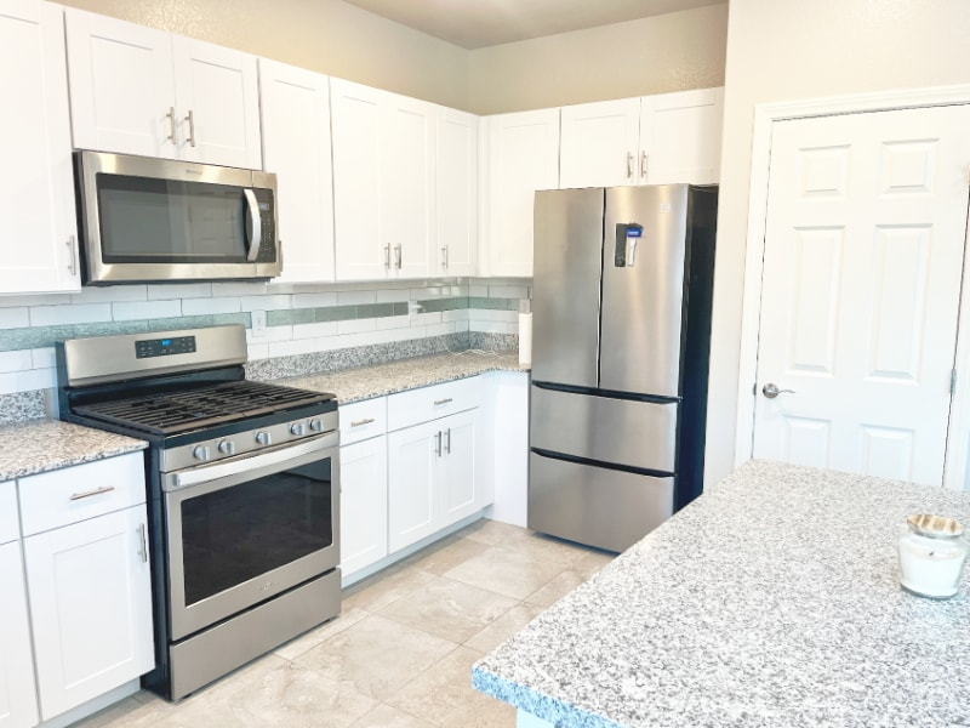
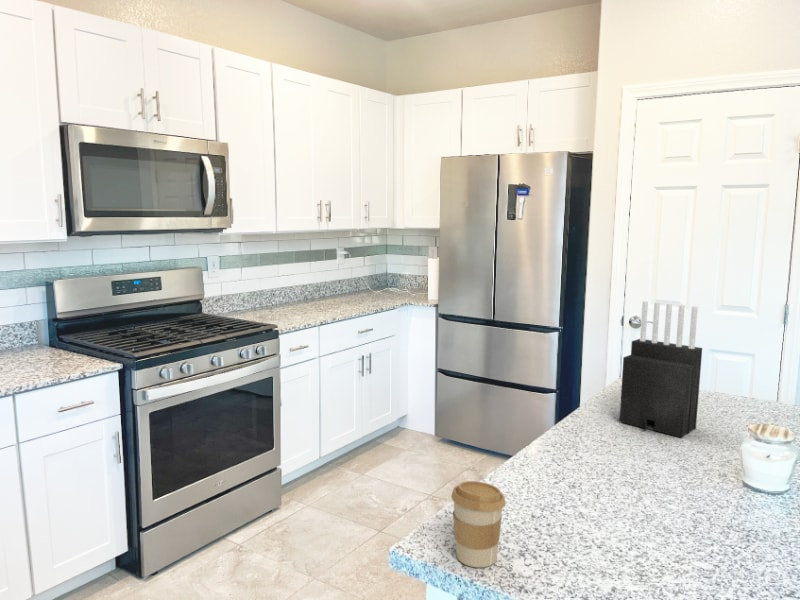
+ knife block [618,300,703,438]
+ coffee cup [450,480,506,569]
